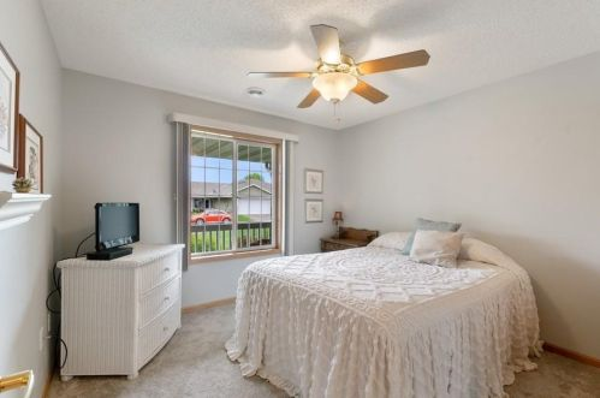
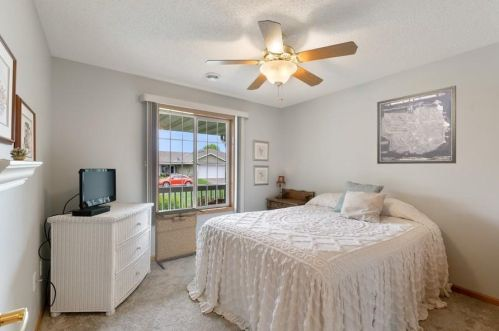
+ laundry hamper [154,207,205,270]
+ wall art [376,85,457,165]
